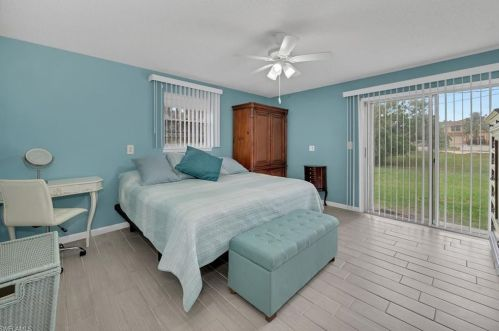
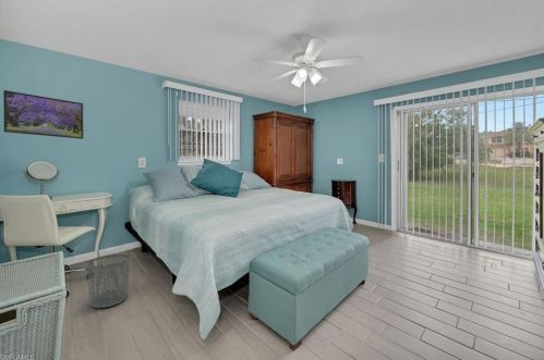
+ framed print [2,89,84,140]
+ waste bin [86,253,131,309]
